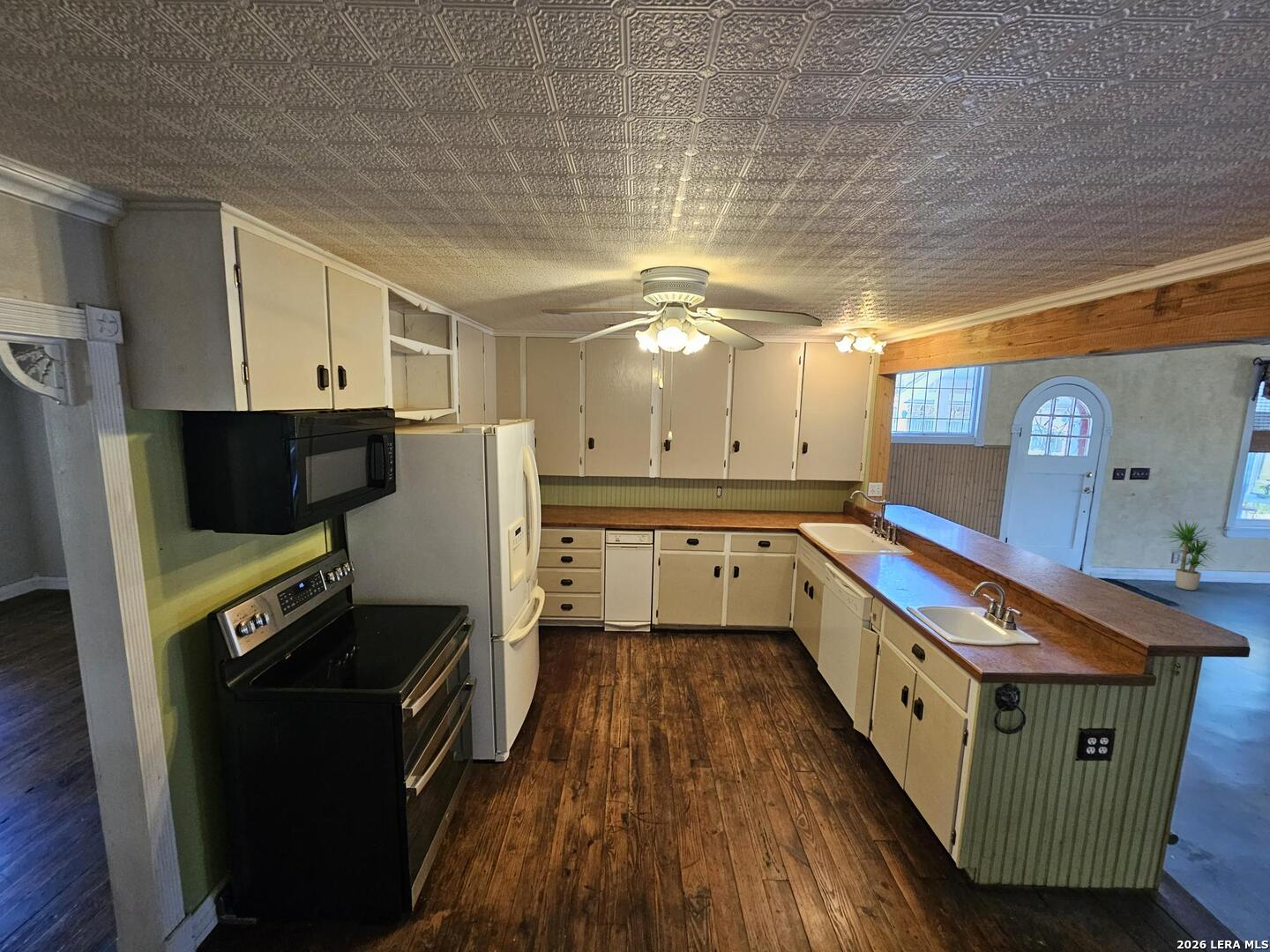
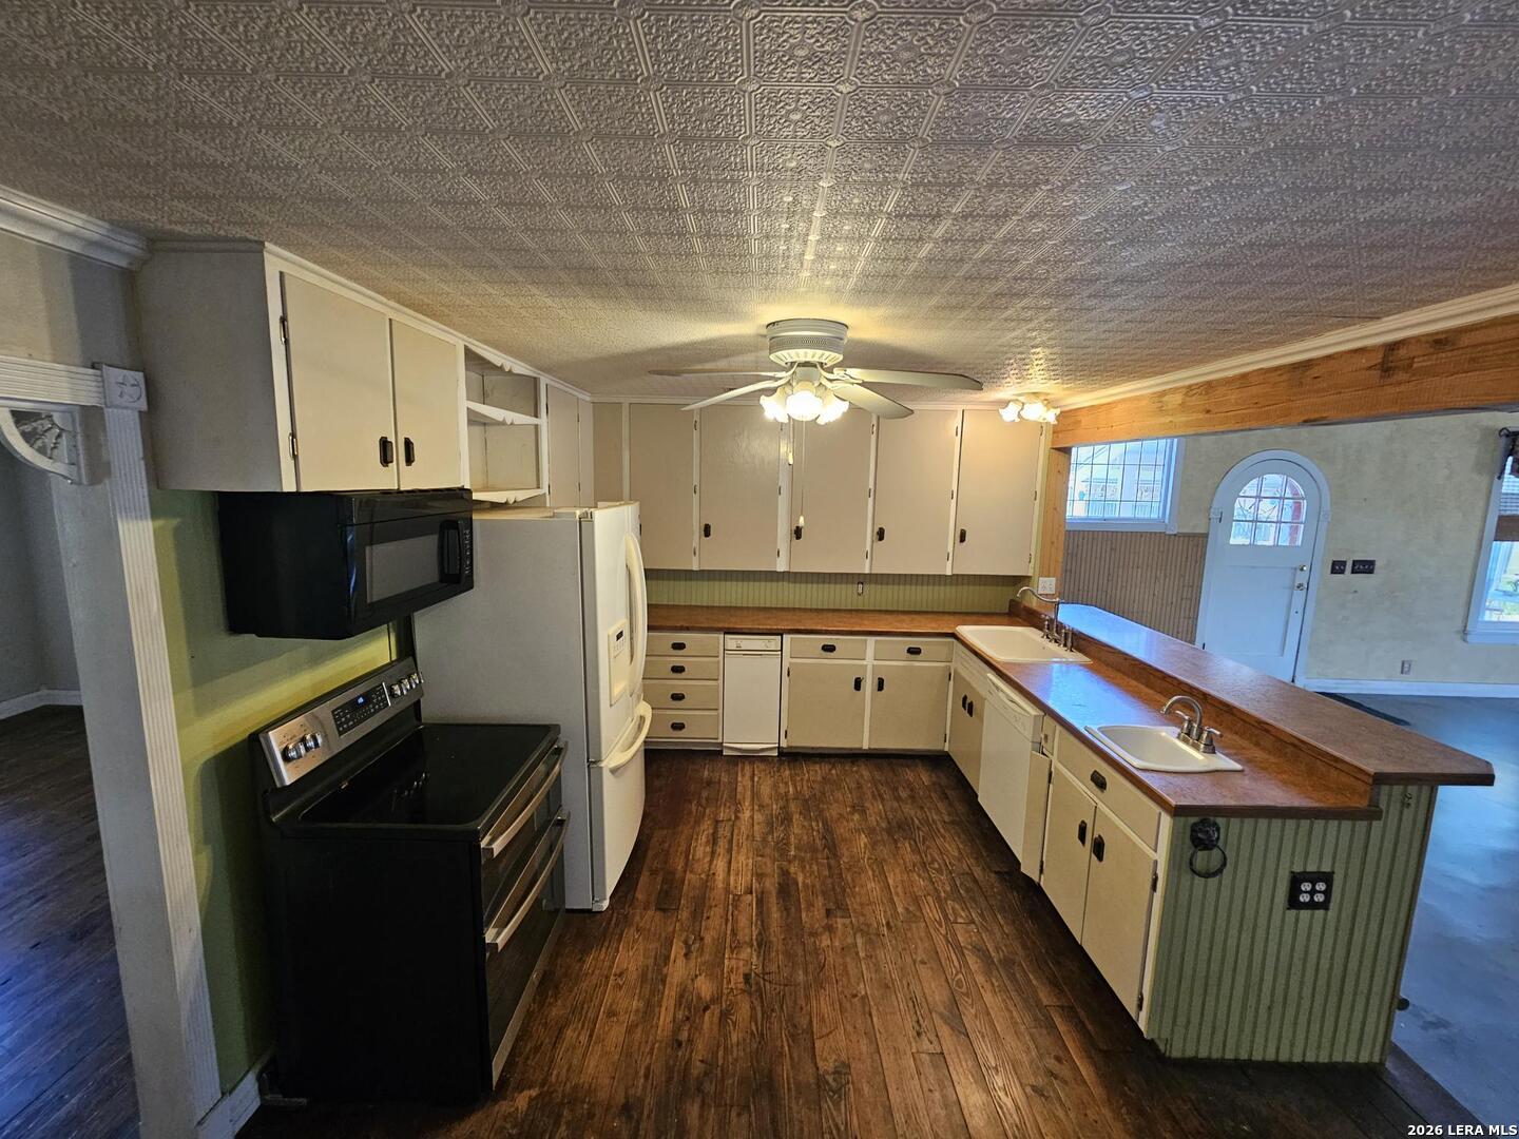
- potted plant [1162,519,1221,591]
